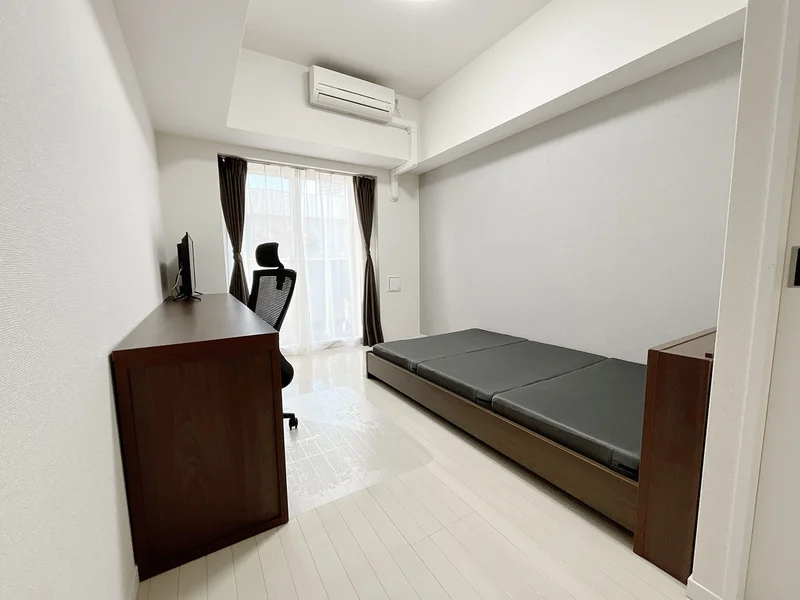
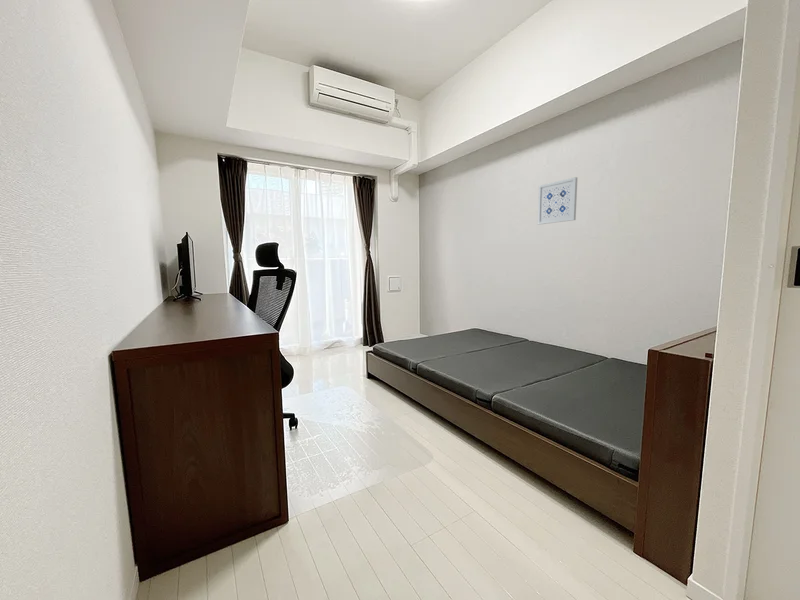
+ wall art [536,176,578,225]
